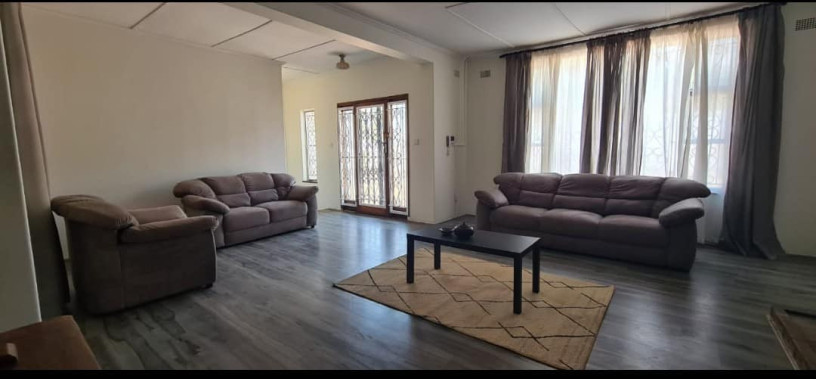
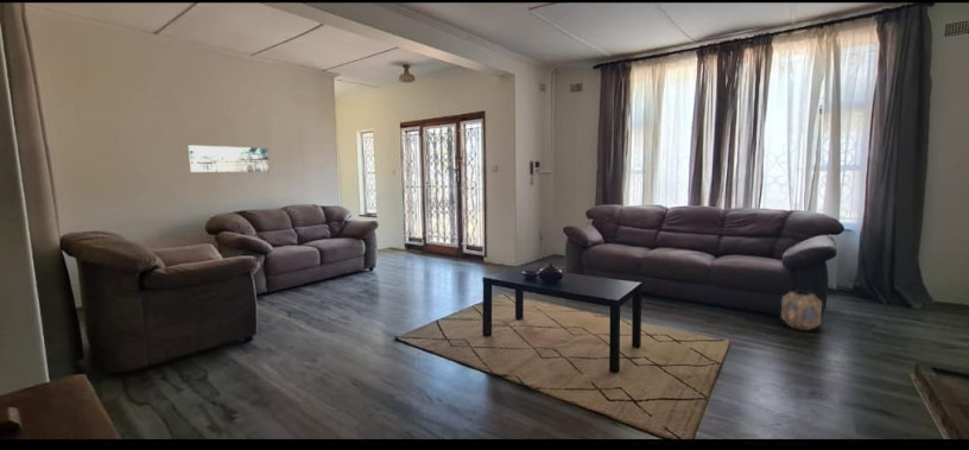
+ planter [780,290,823,331]
+ wall art [188,144,271,173]
